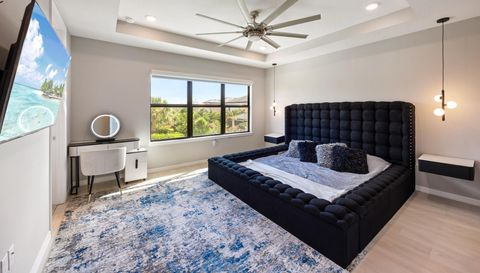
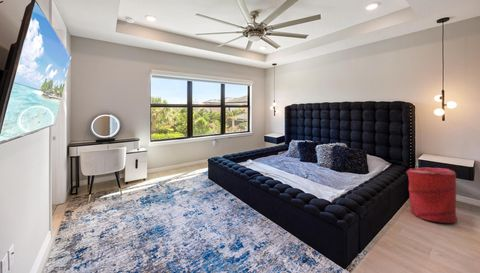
+ laundry hamper [405,167,459,224]
